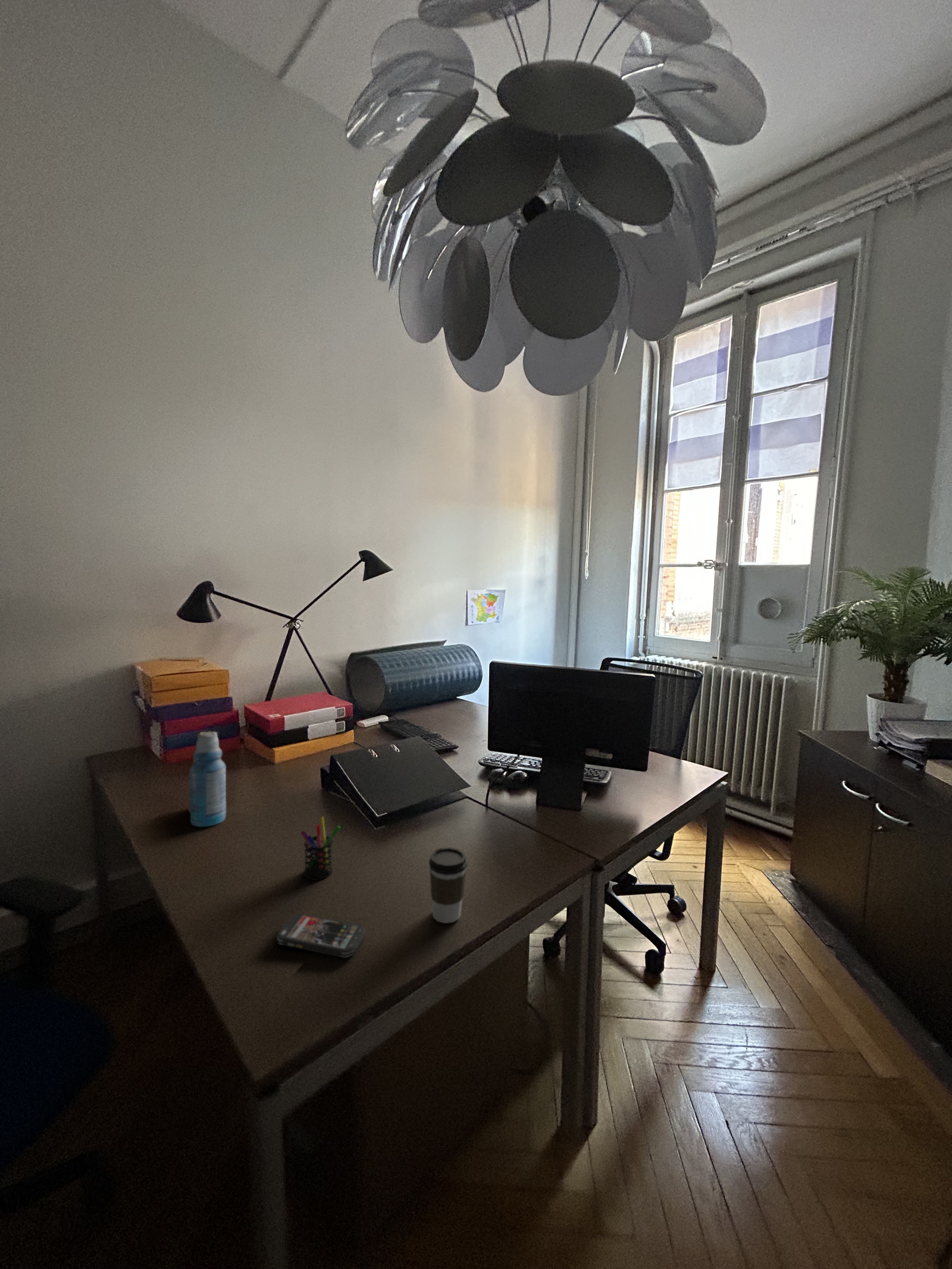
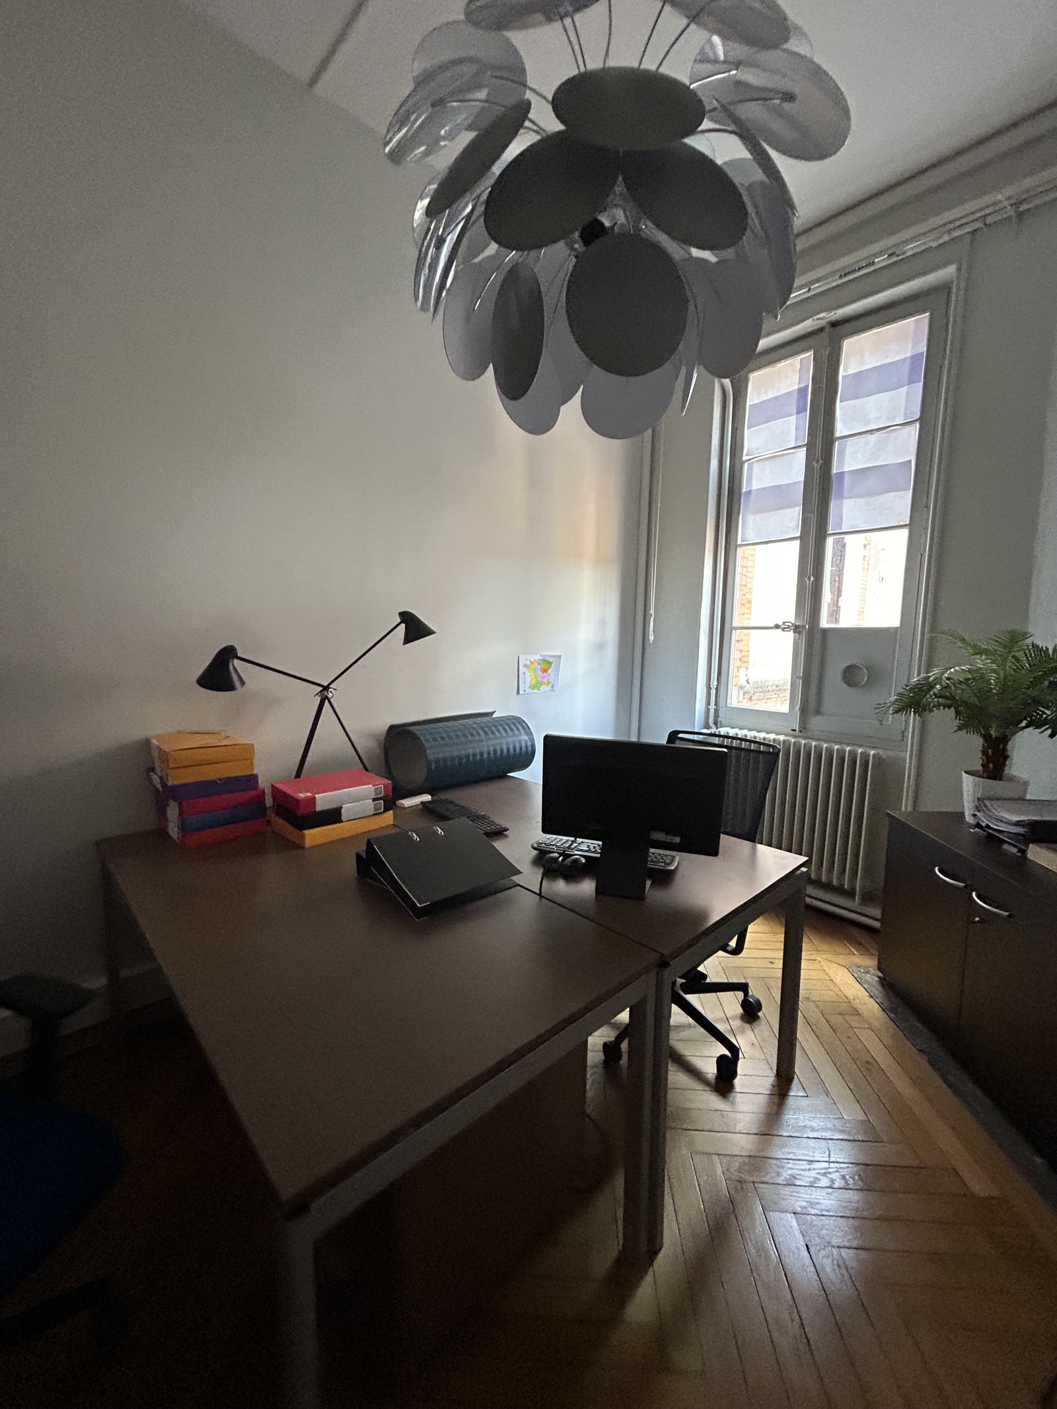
- smartphone [276,913,366,958]
- bottle [187,731,227,828]
- pen holder [300,816,341,881]
- coffee cup [428,847,468,924]
